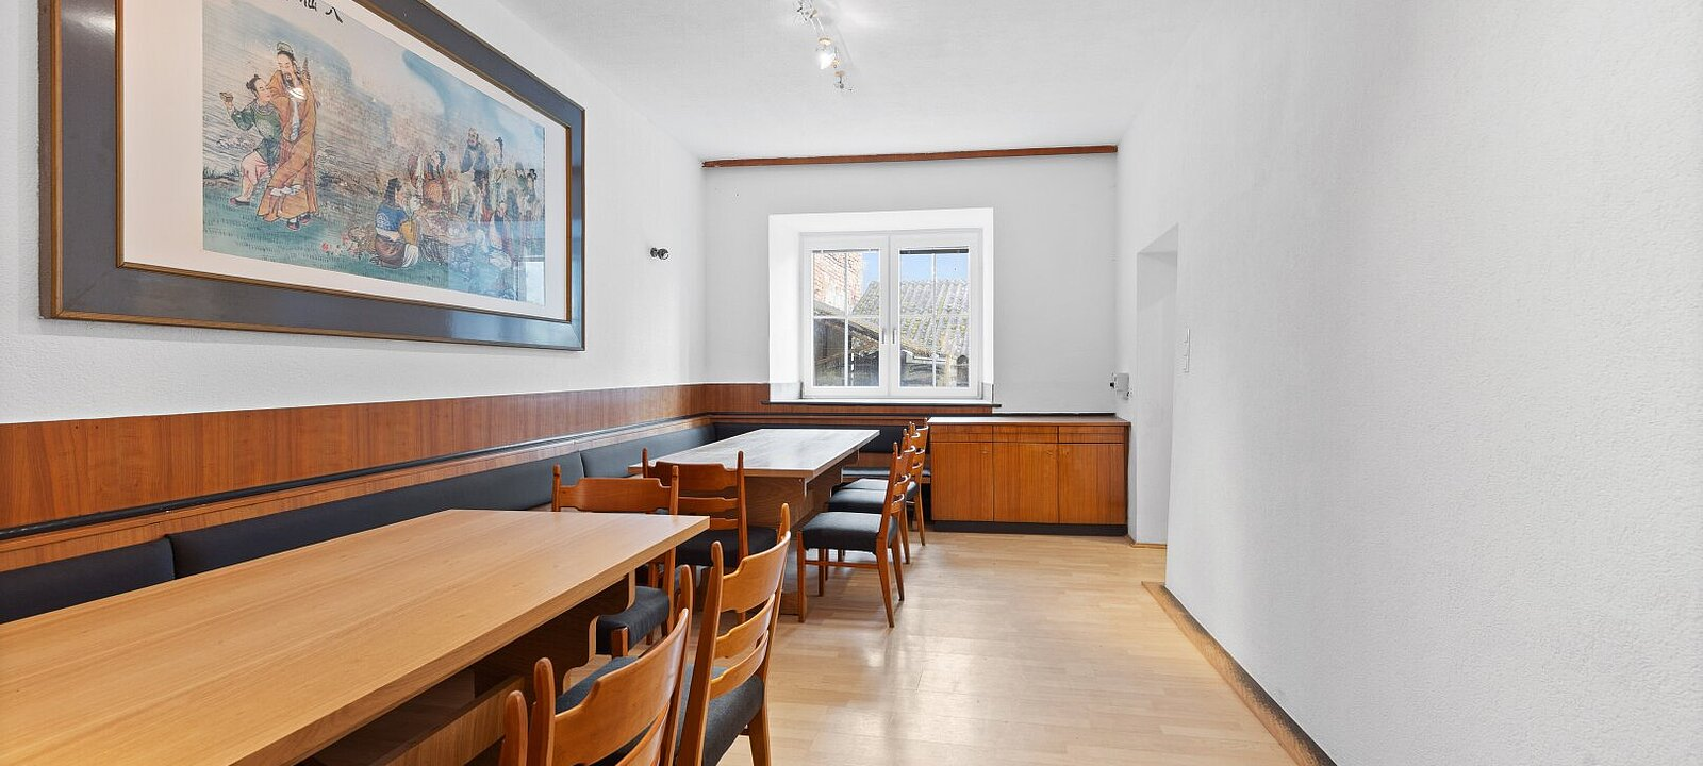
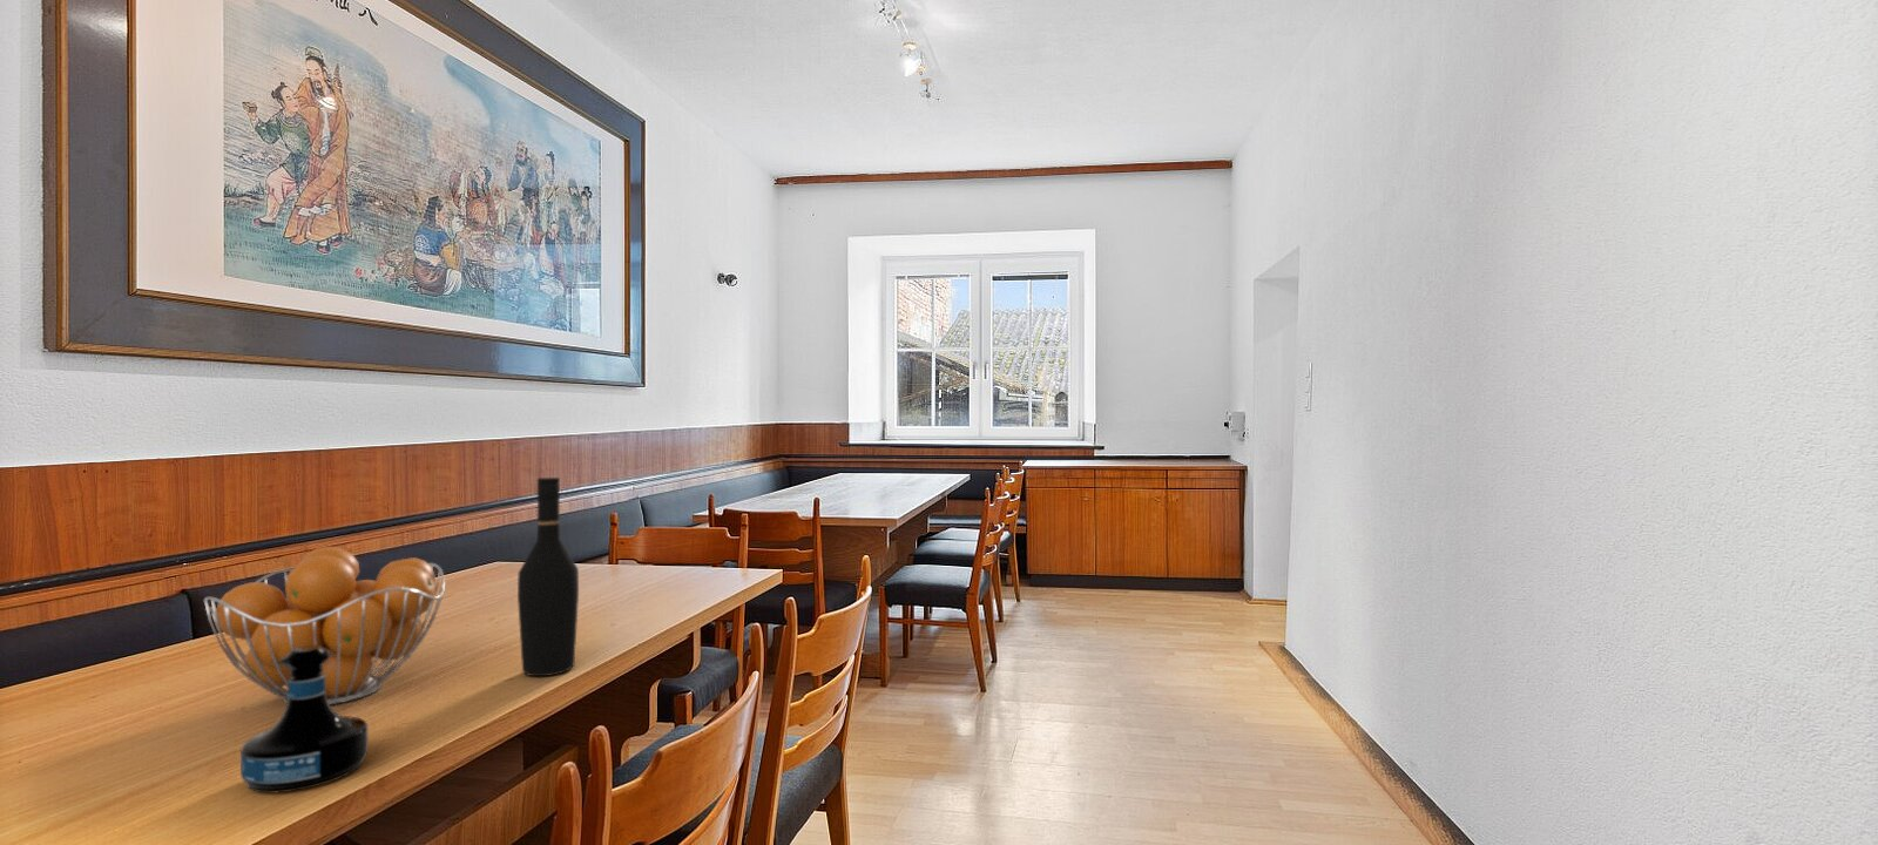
+ tequila bottle [240,645,370,795]
+ fruit basket [204,546,446,705]
+ wine bottle [516,476,580,677]
